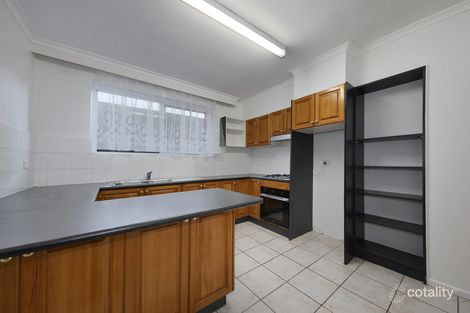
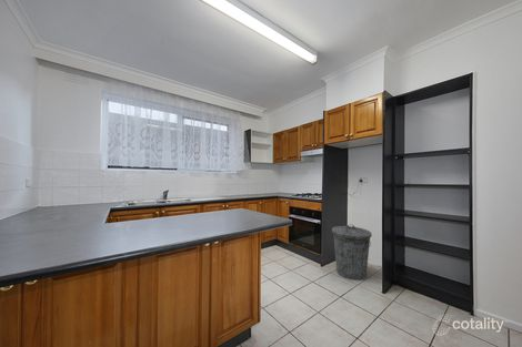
+ trash can [331,223,373,282]
